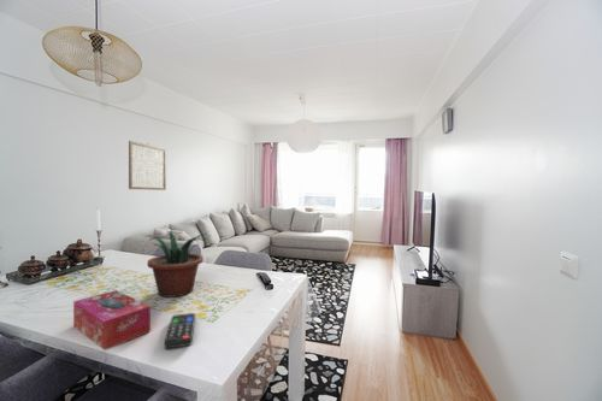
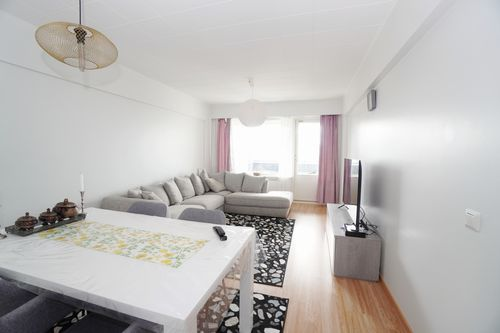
- tissue box [72,289,152,352]
- potted plant [147,230,209,299]
- wall art [128,140,167,191]
- remote control [164,312,196,349]
